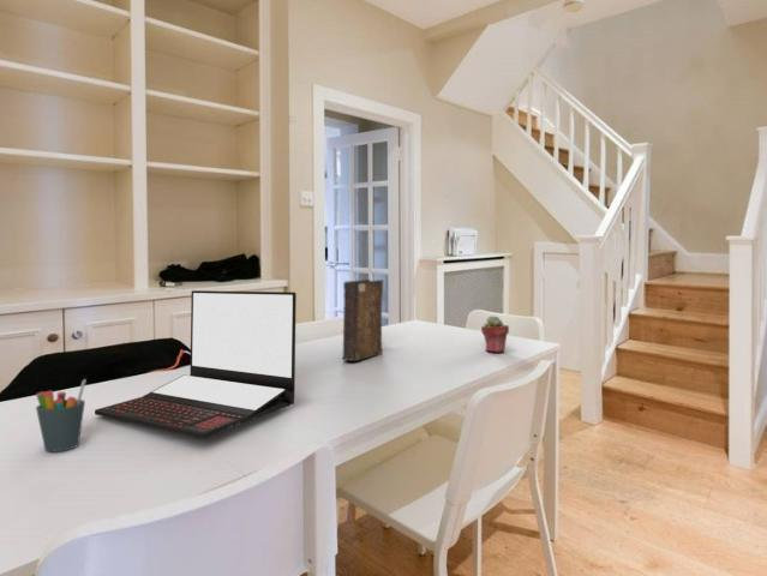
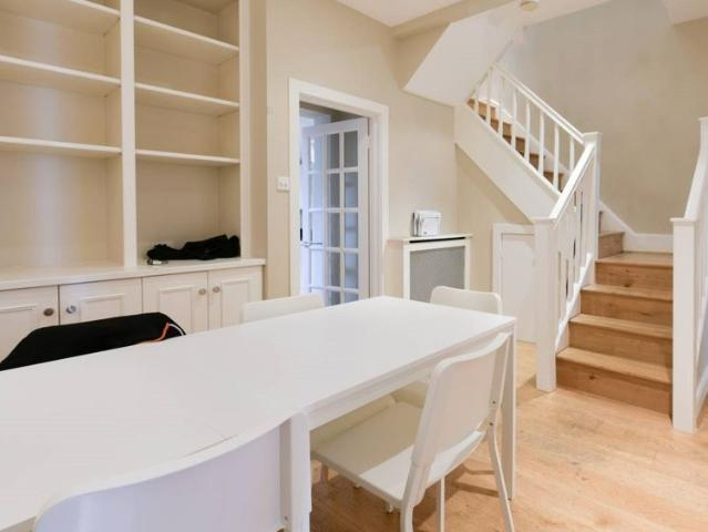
- pen holder [35,378,88,452]
- potted succulent [480,314,510,354]
- book [341,278,384,362]
- laptop [94,289,298,440]
